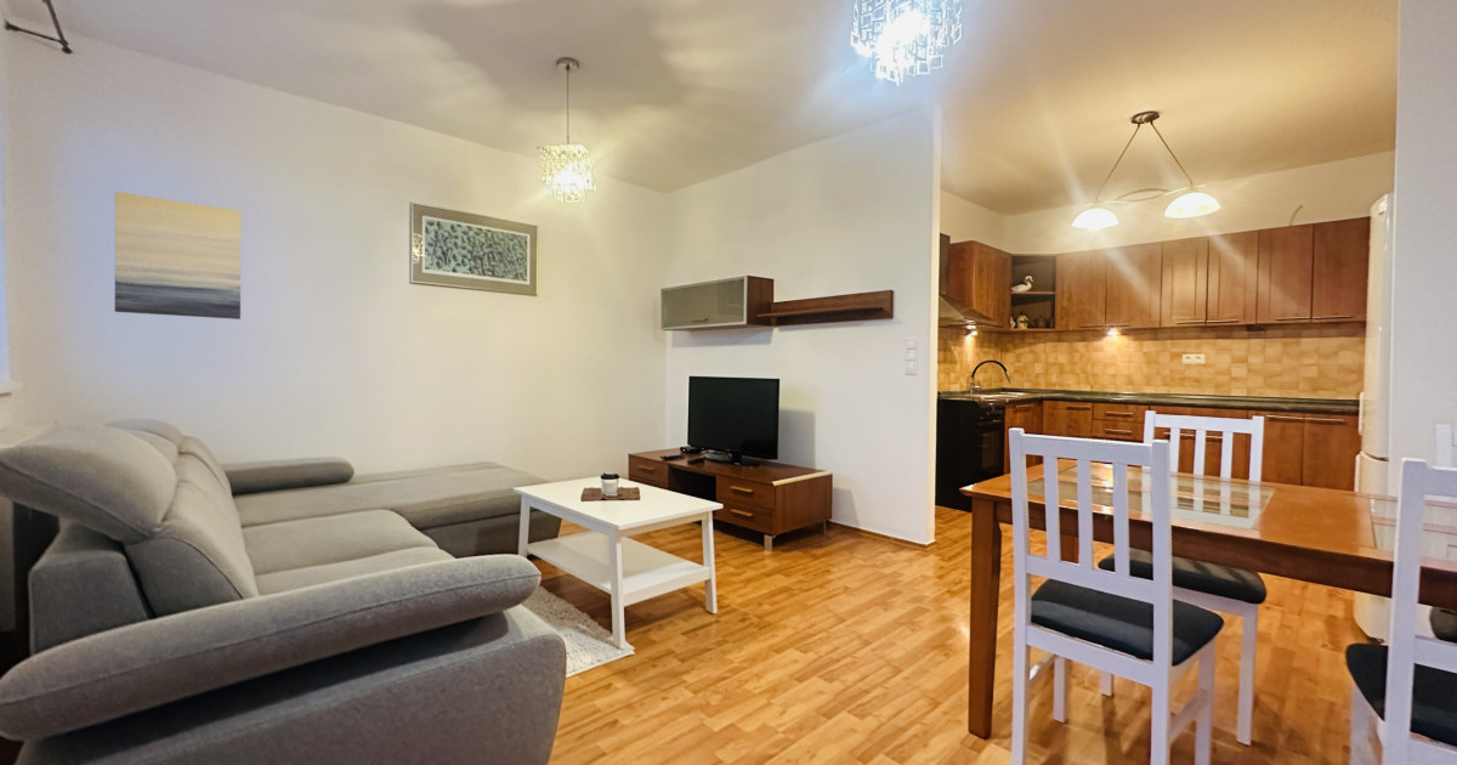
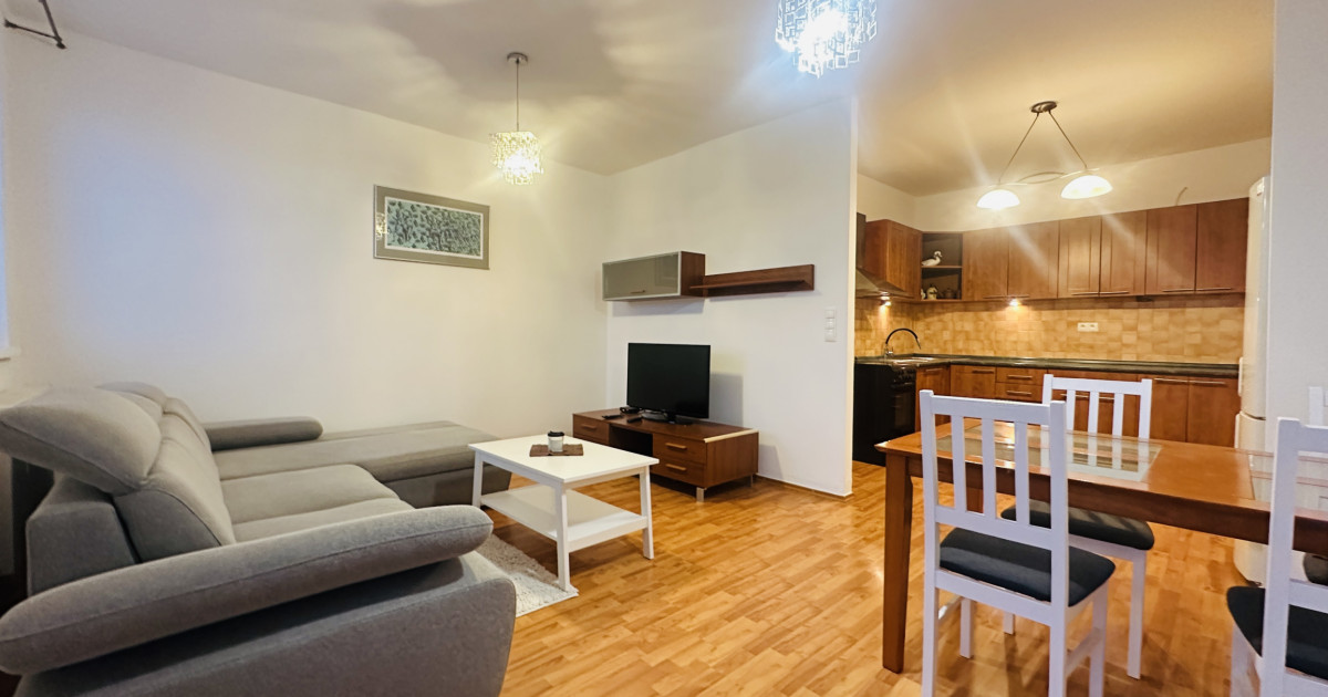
- wall art [114,191,243,321]
